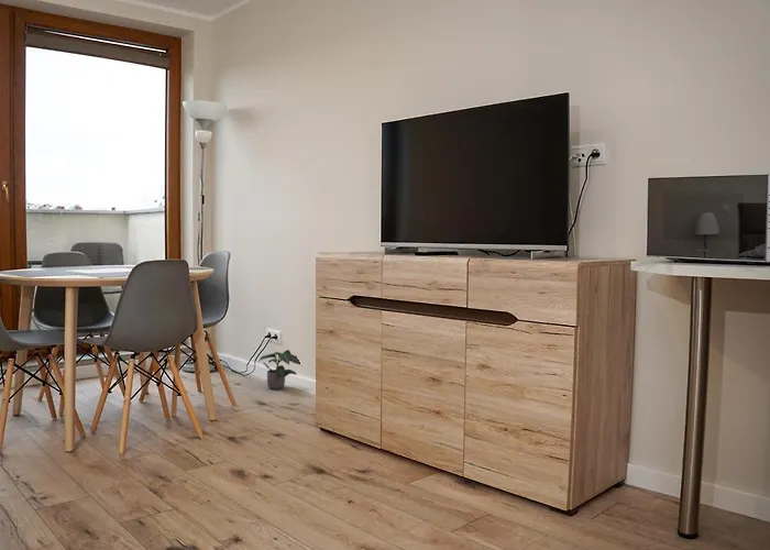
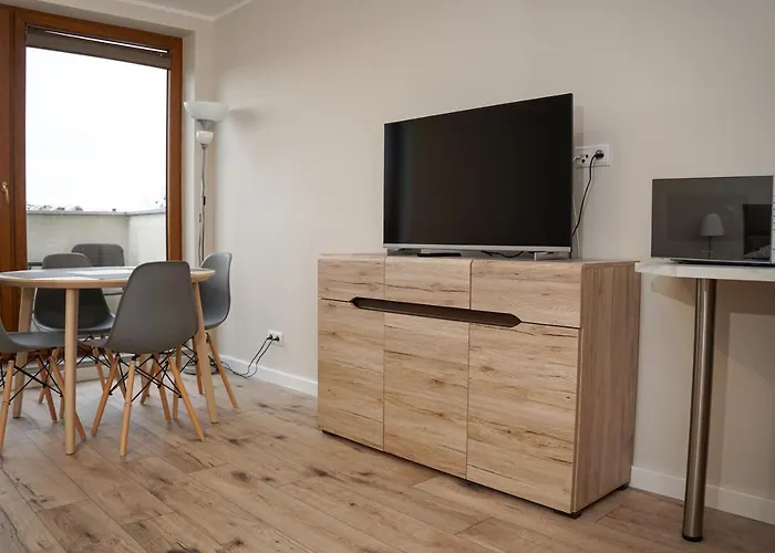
- potted plant [257,349,301,391]
